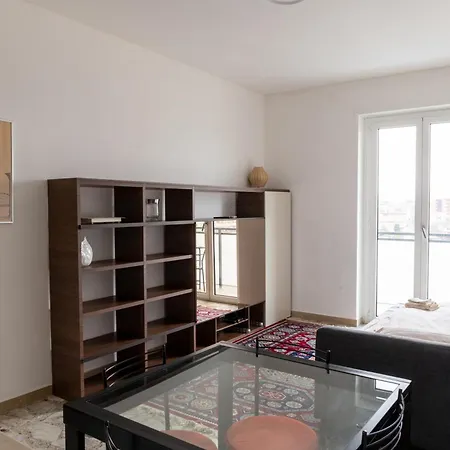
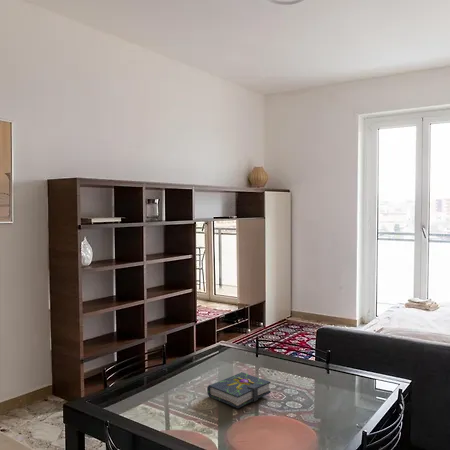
+ book [206,371,271,409]
